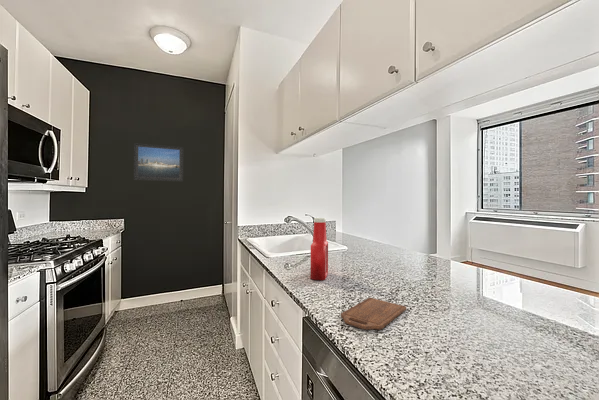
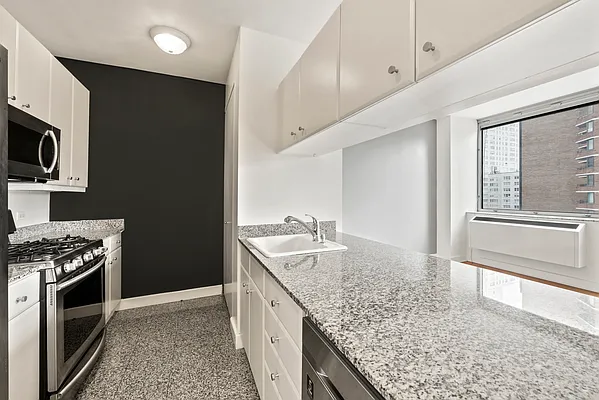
- cutting board [340,297,407,331]
- soap bottle [309,217,329,281]
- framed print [133,142,184,182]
